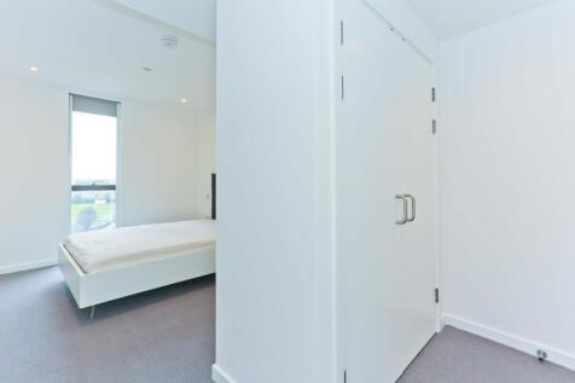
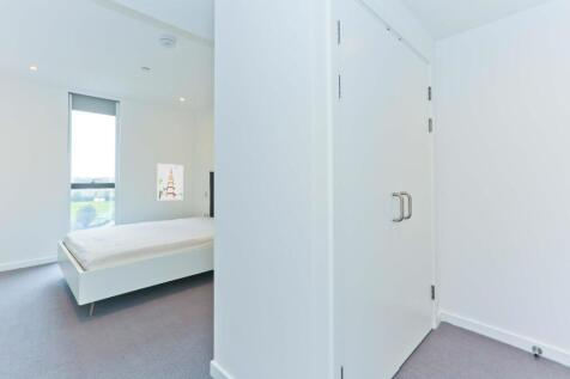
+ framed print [156,163,184,201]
